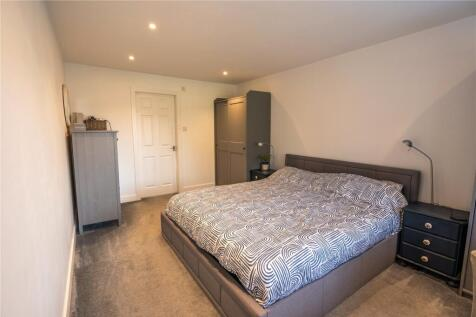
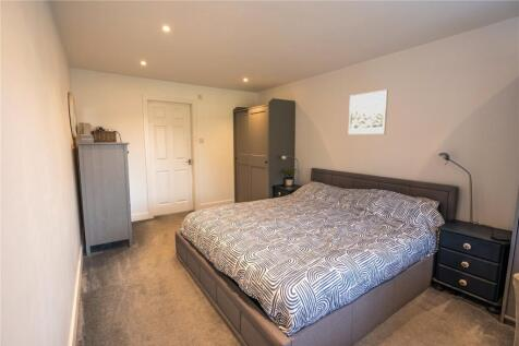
+ wall art [348,88,389,135]
